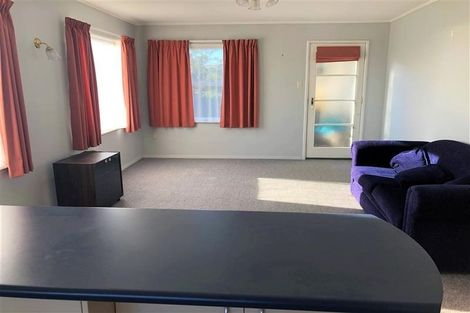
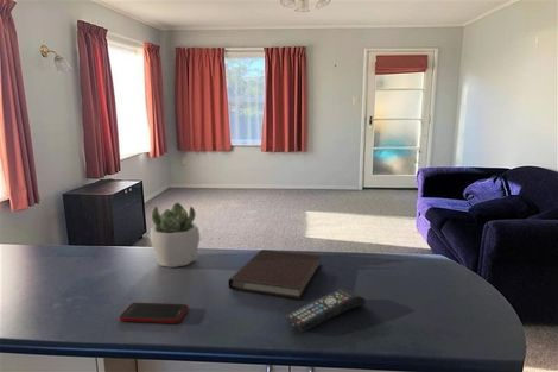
+ notebook [228,248,323,301]
+ remote control [284,288,367,333]
+ cell phone [119,302,189,324]
+ succulent plant [148,202,201,269]
